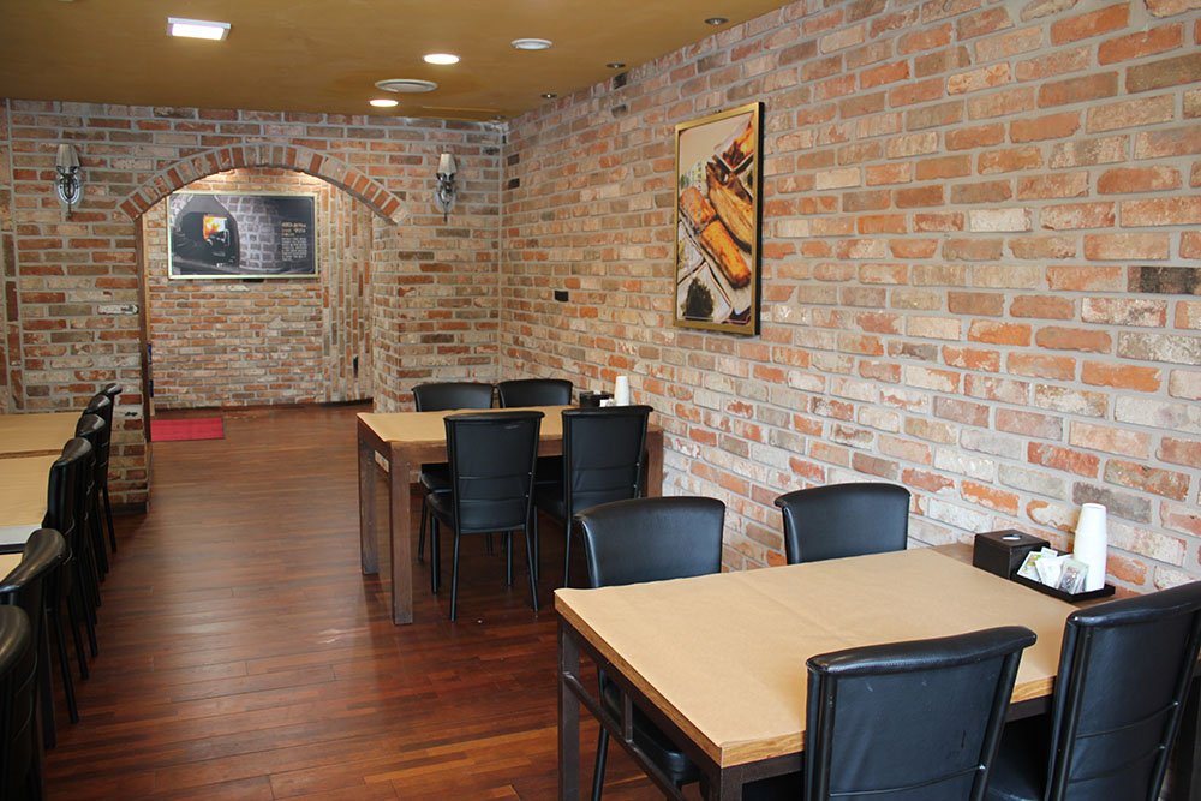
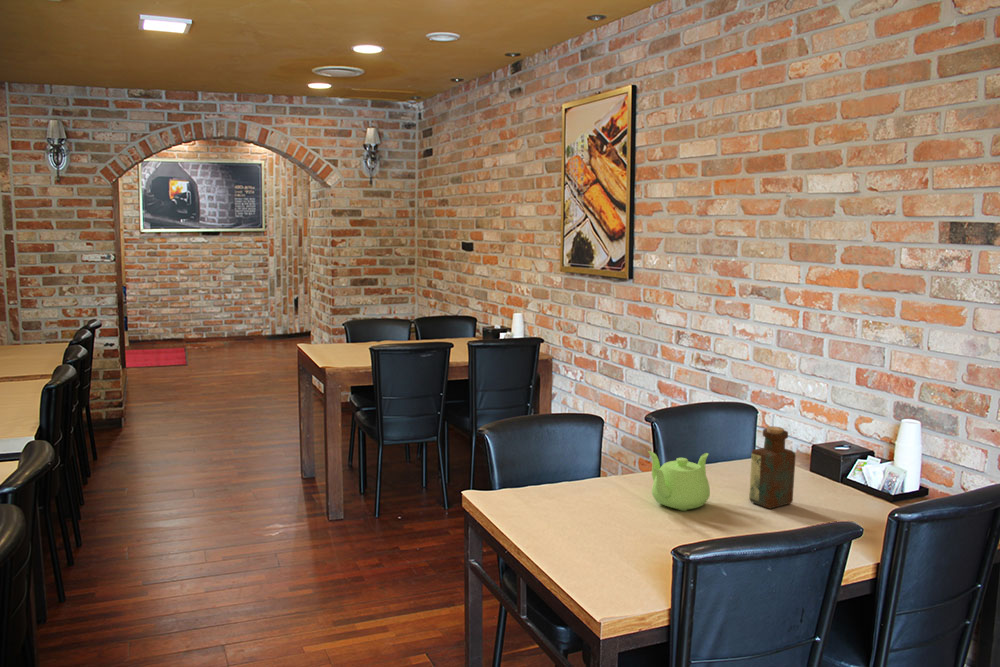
+ bottle [748,425,797,510]
+ teapot [647,450,711,512]
